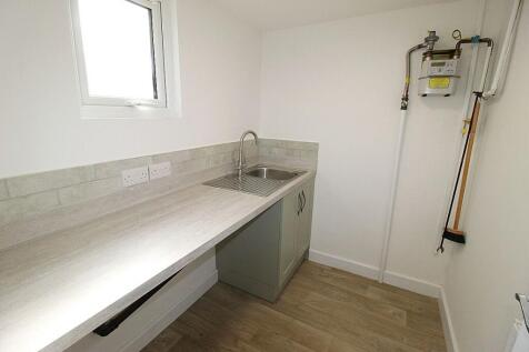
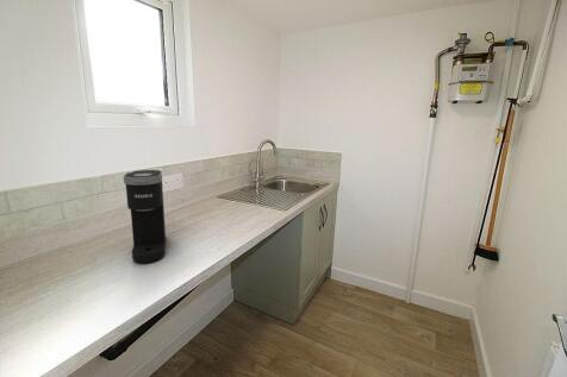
+ coffee maker [123,169,167,264]
